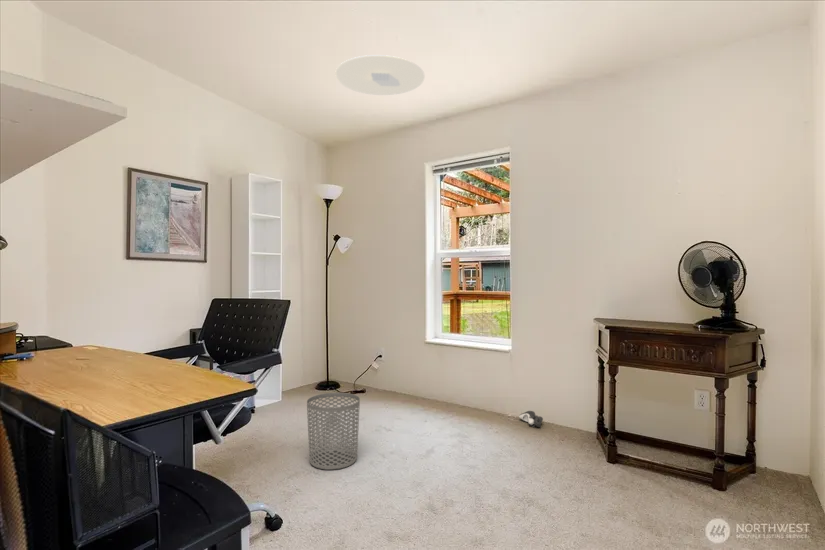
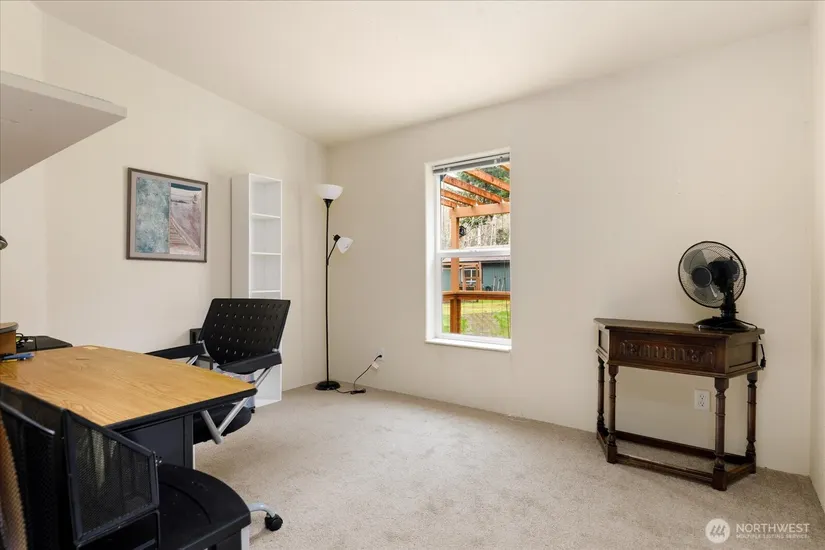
- shoe [518,410,544,428]
- waste bin [306,392,361,471]
- ceiling light [334,54,426,96]
